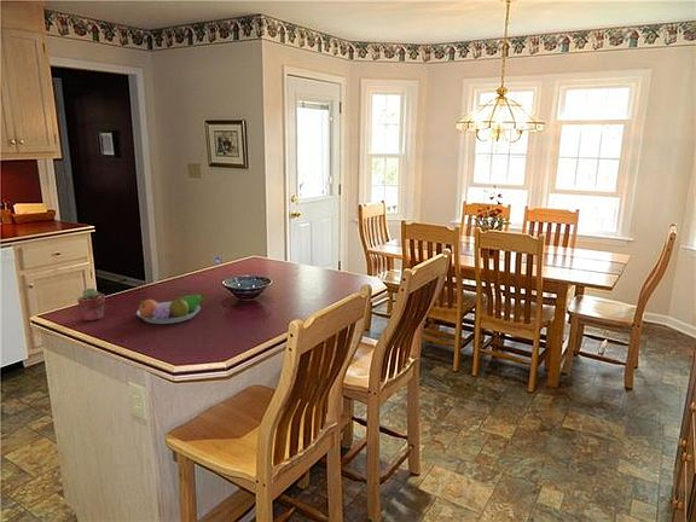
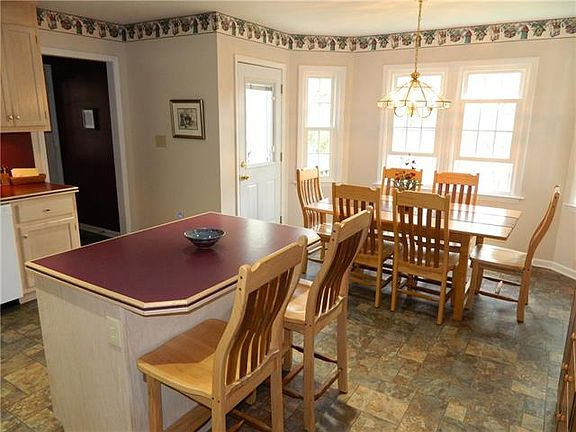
- fruit bowl [135,294,208,325]
- potted succulent [76,288,106,323]
